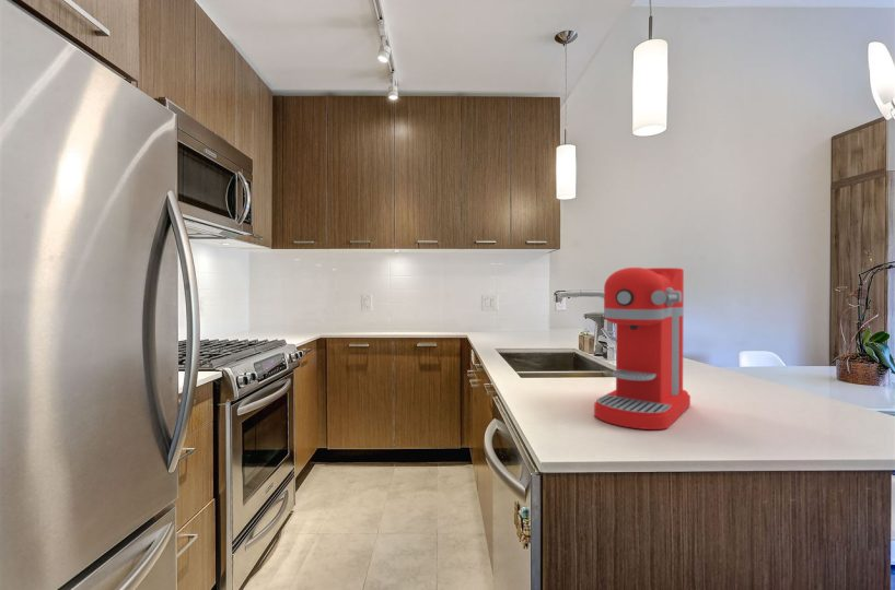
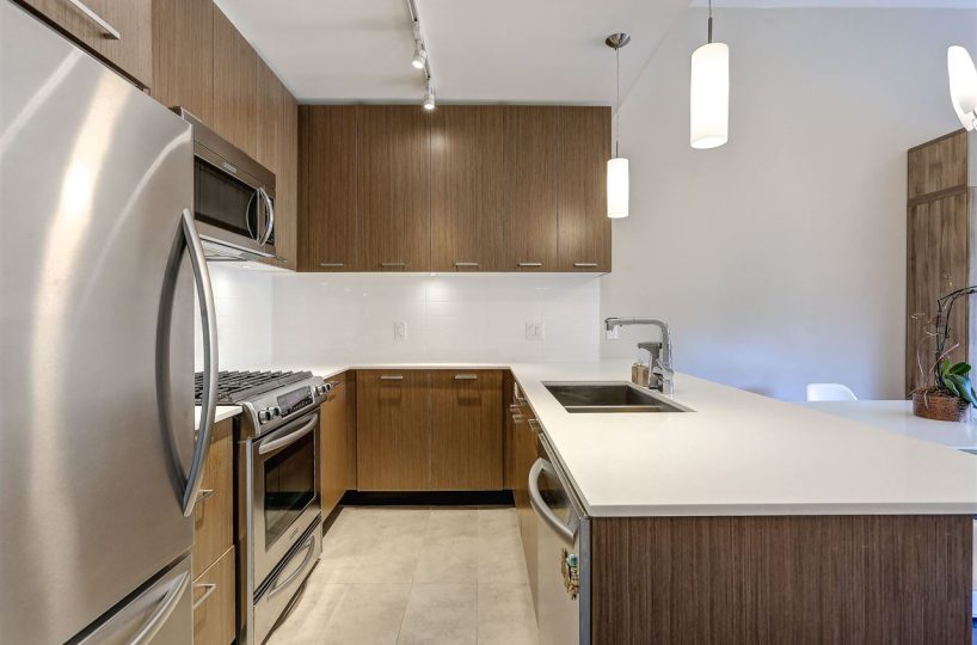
- coffee maker [593,267,691,430]
